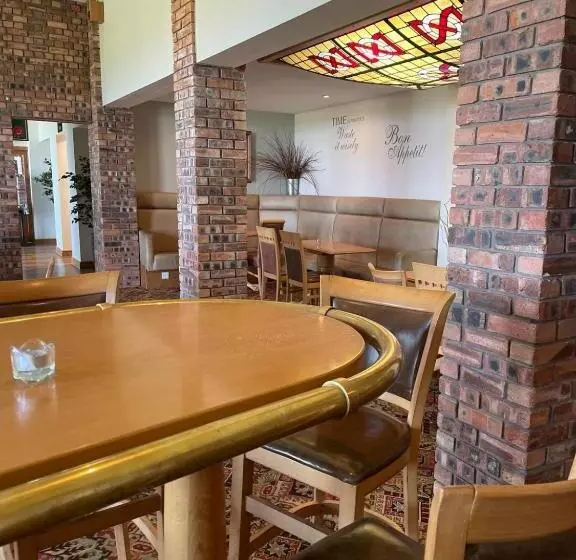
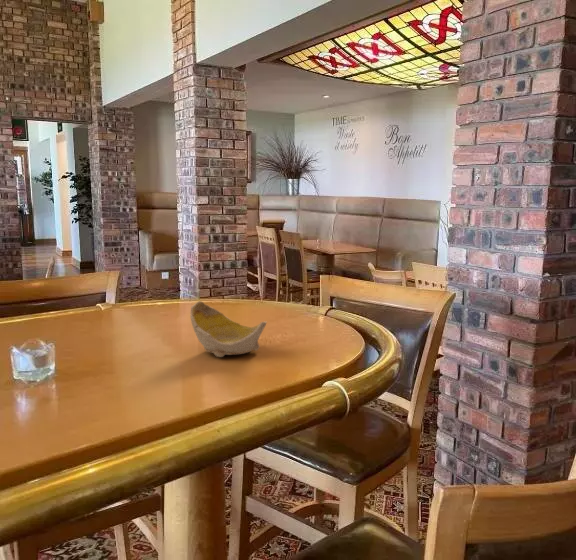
+ bowl [189,300,268,358]
